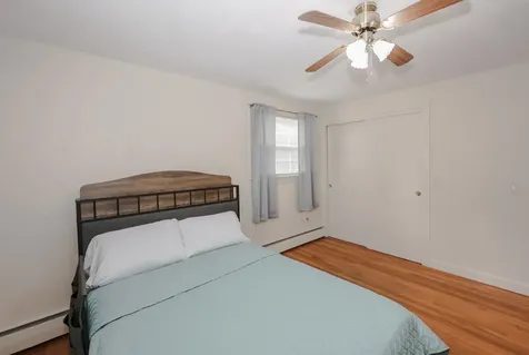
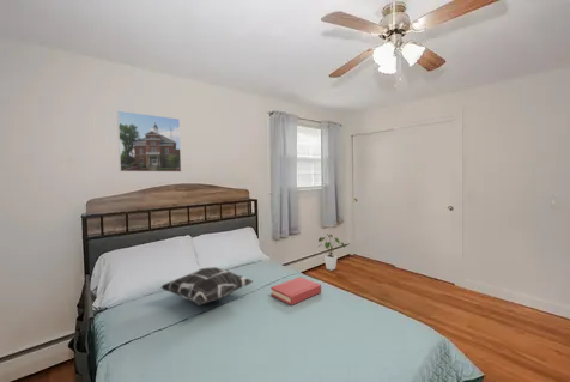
+ decorative pillow [160,266,254,307]
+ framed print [116,109,182,174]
+ house plant [317,232,346,272]
+ hardback book [269,275,322,307]
